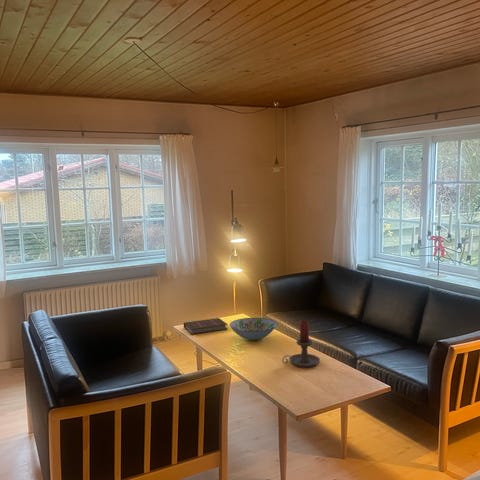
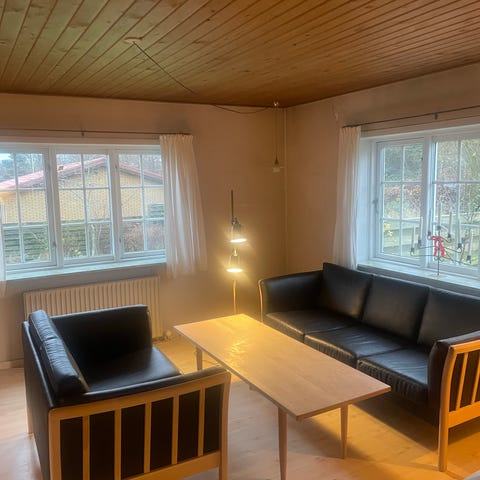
- decorative bowl [229,317,278,341]
- candle holder [281,319,321,368]
- book [183,317,228,335]
